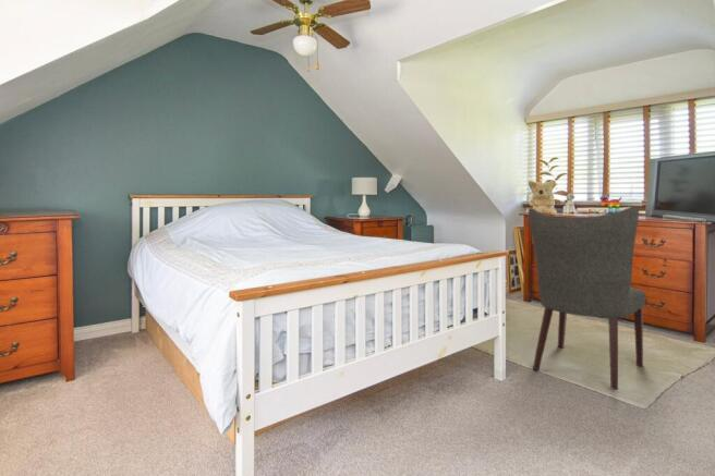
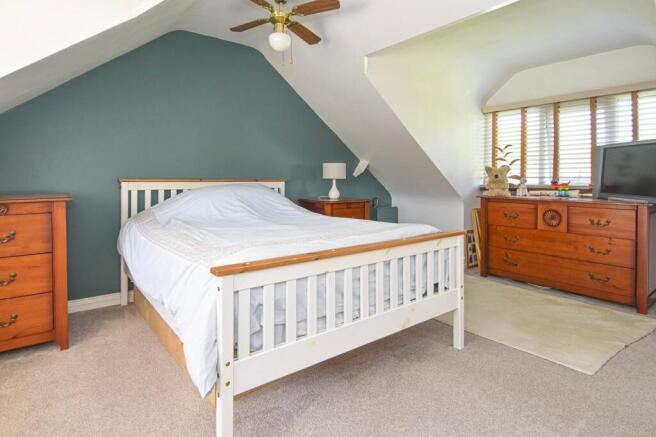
- chair [528,205,647,391]
